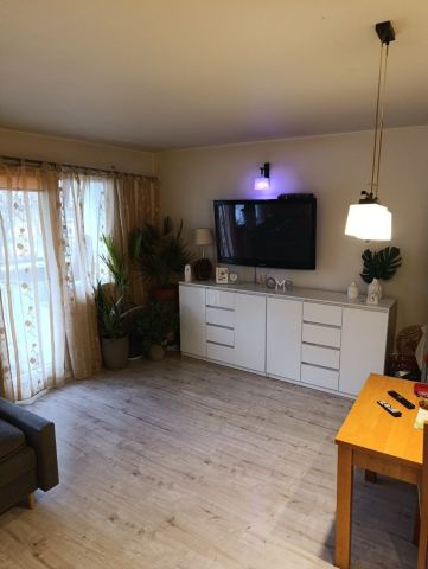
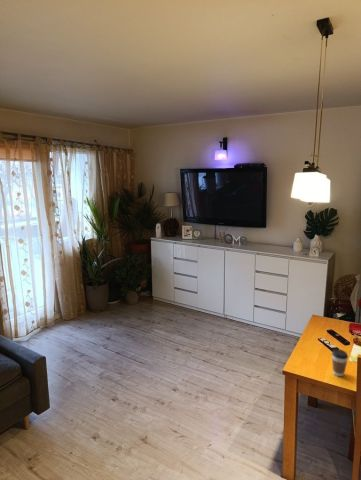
+ coffee cup [331,348,349,377]
